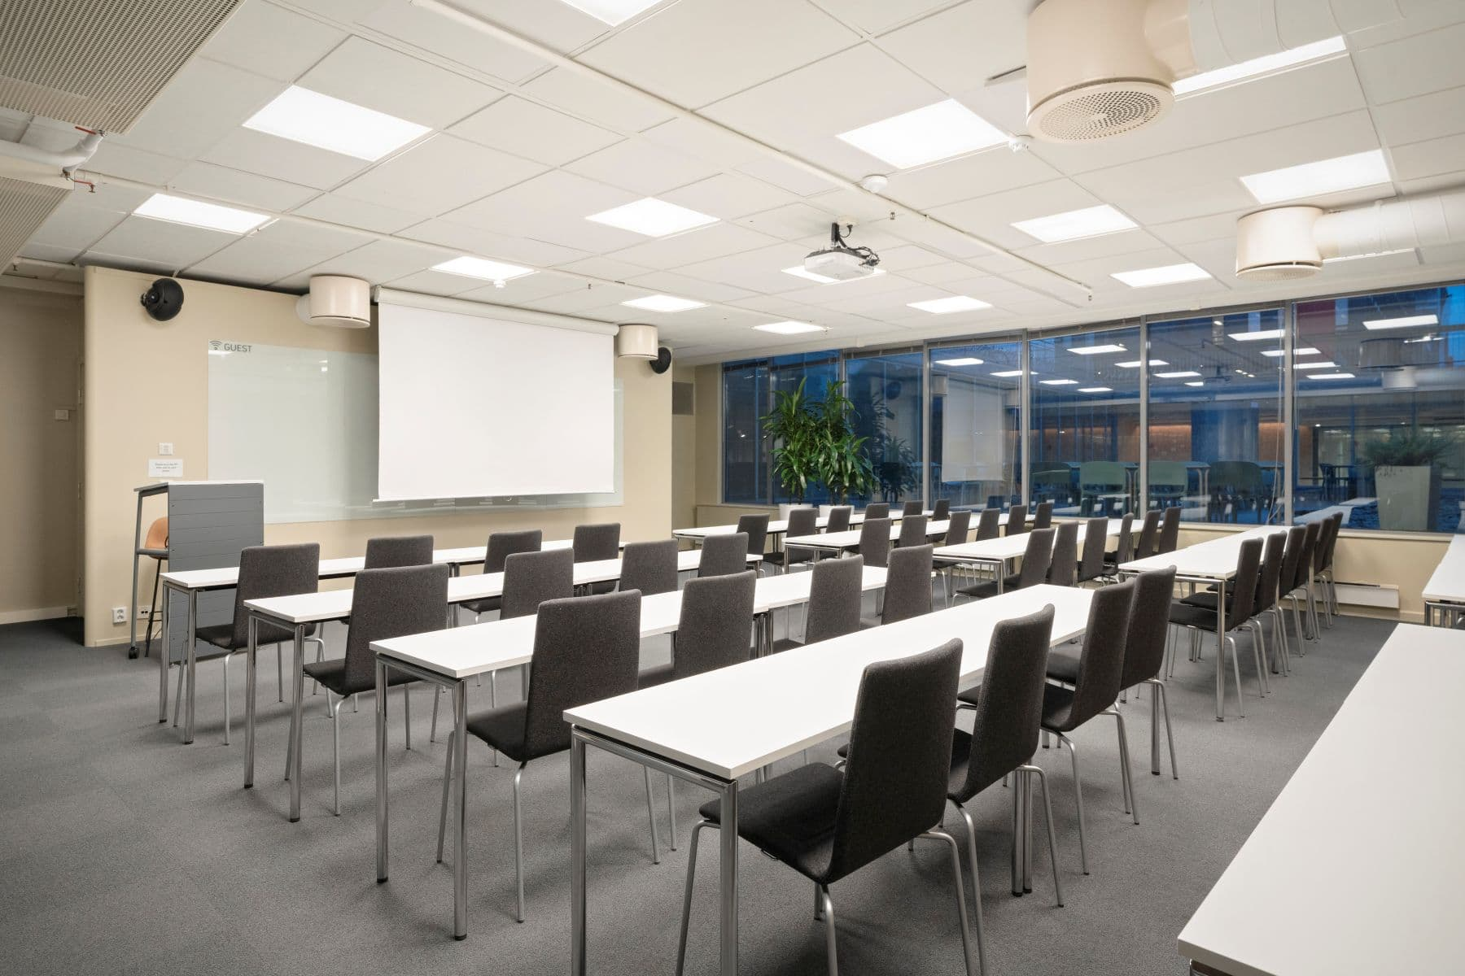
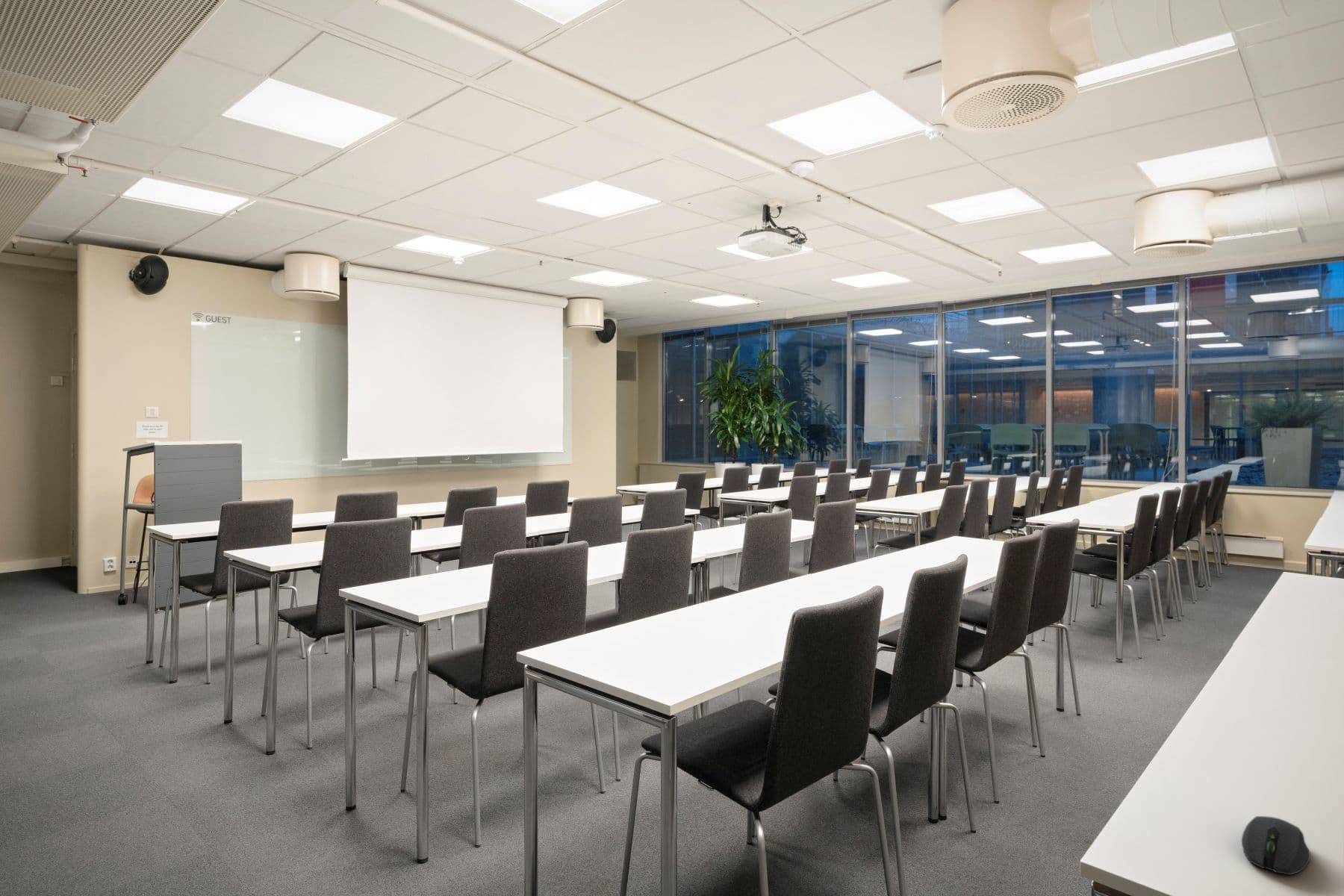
+ computer mouse [1241,815,1311,876]
